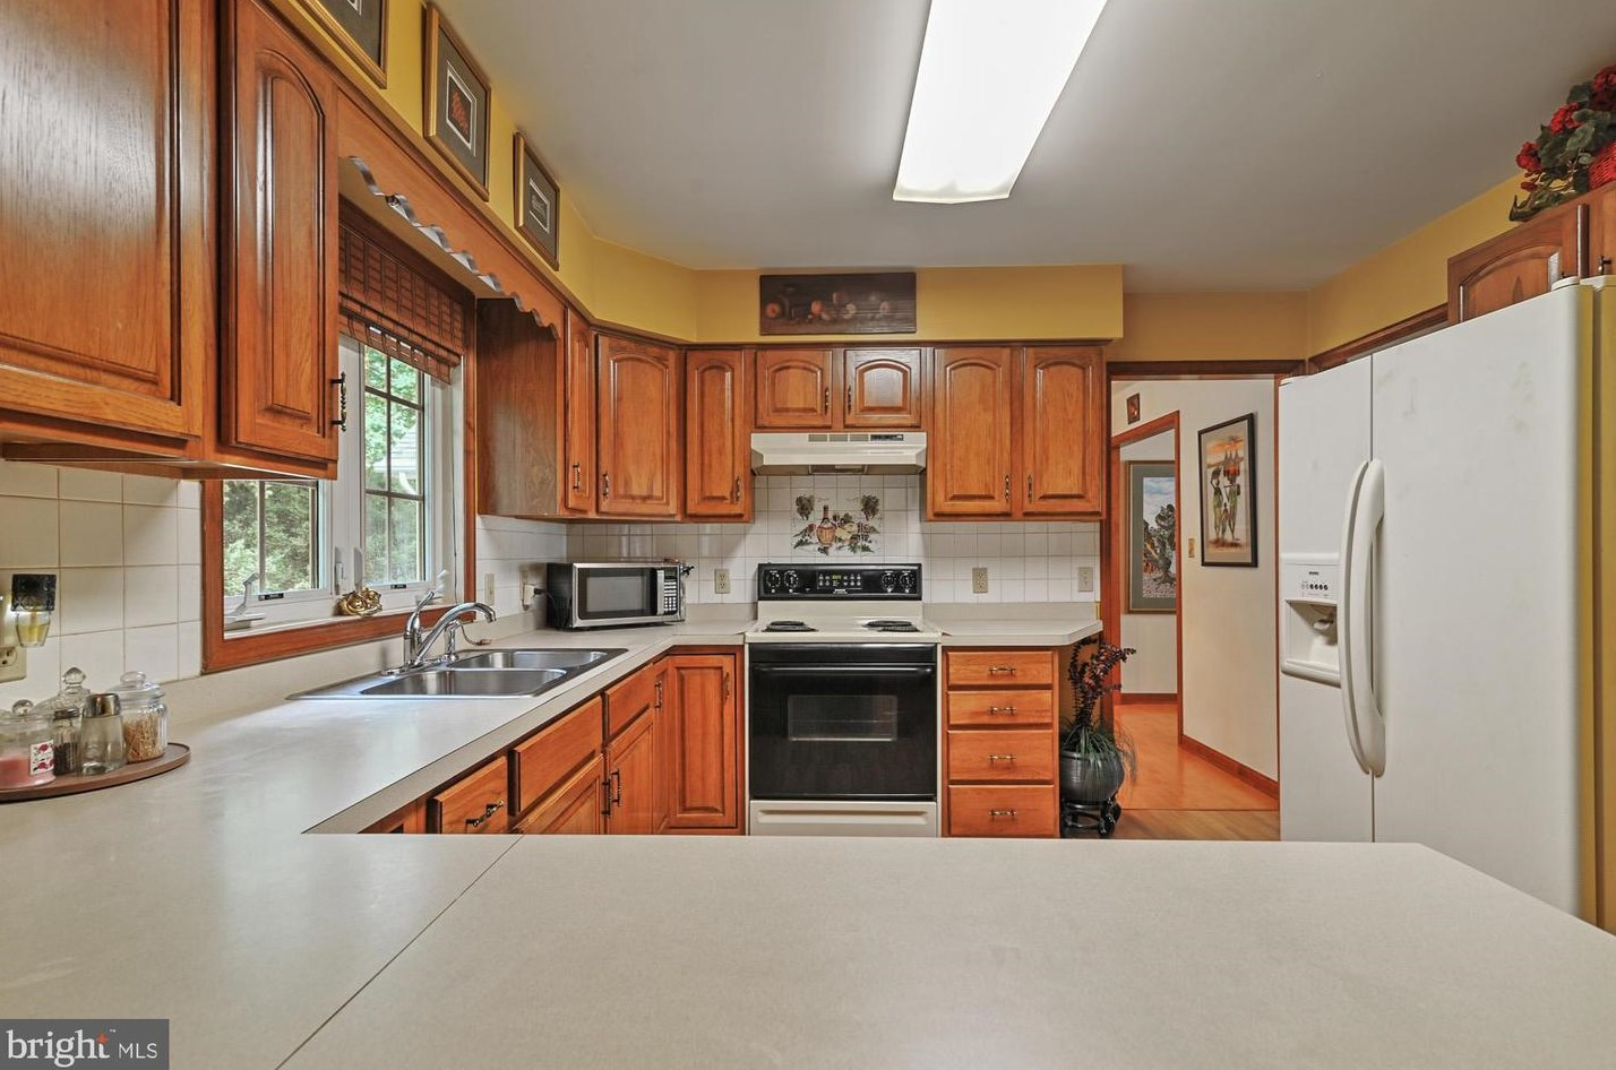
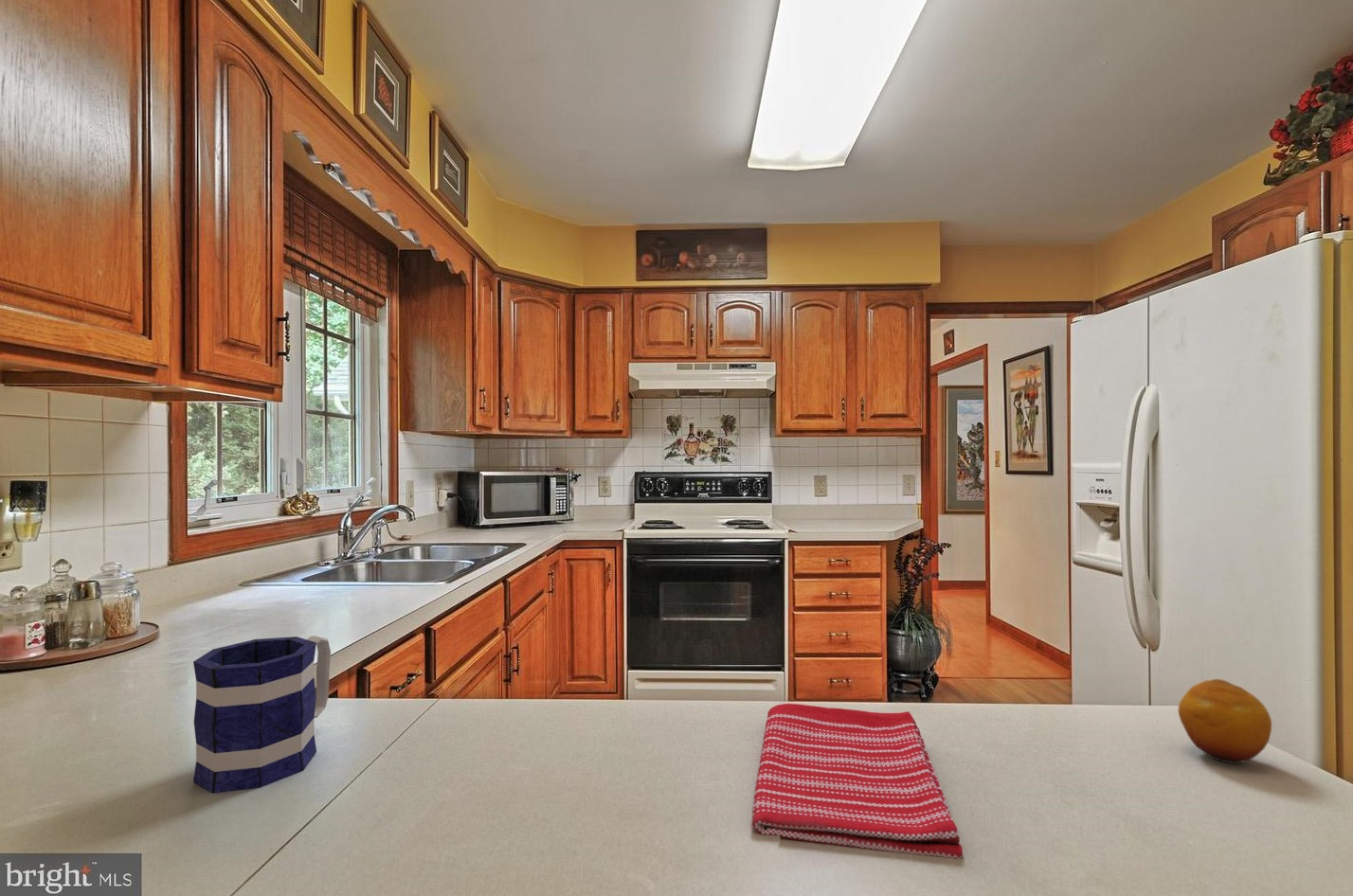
+ mug [192,635,332,795]
+ dish towel [751,703,964,860]
+ fruit [1177,678,1272,764]
